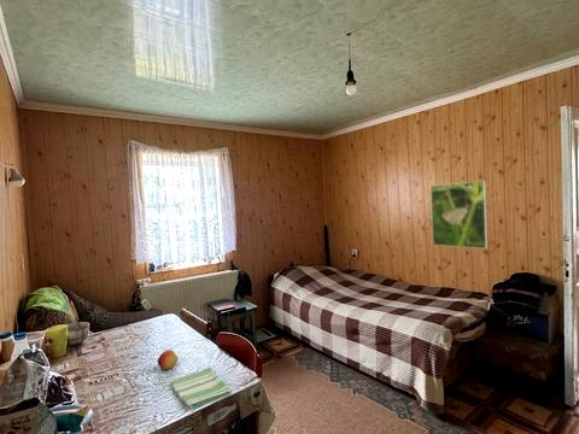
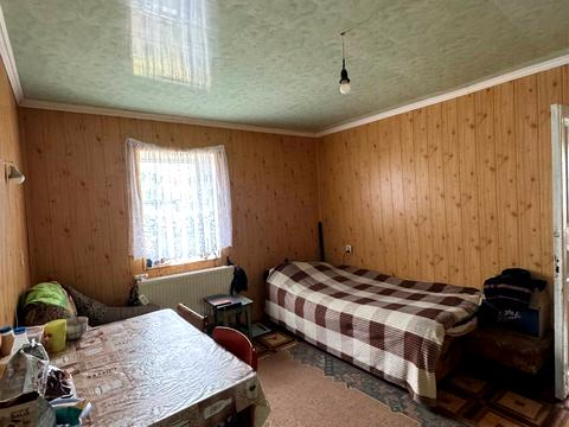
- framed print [429,180,489,250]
- fruit [157,348,179,371]
- dish towel [170,366,233,409]
